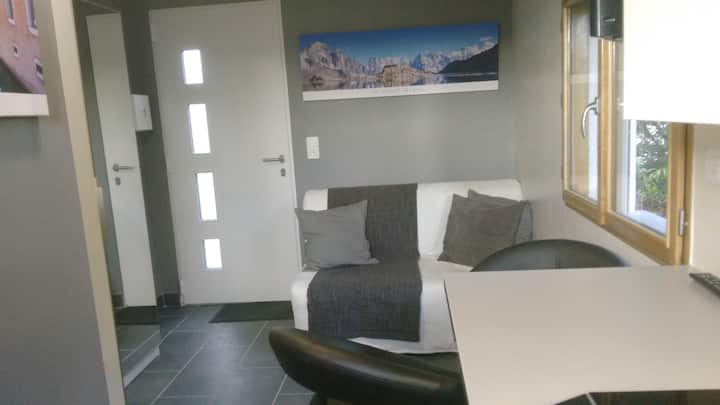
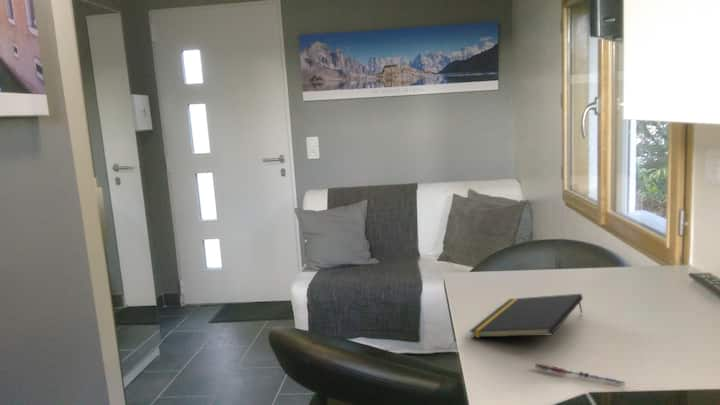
+ pen [534,363,626,386]
+ notepad [468,293,584,339]
